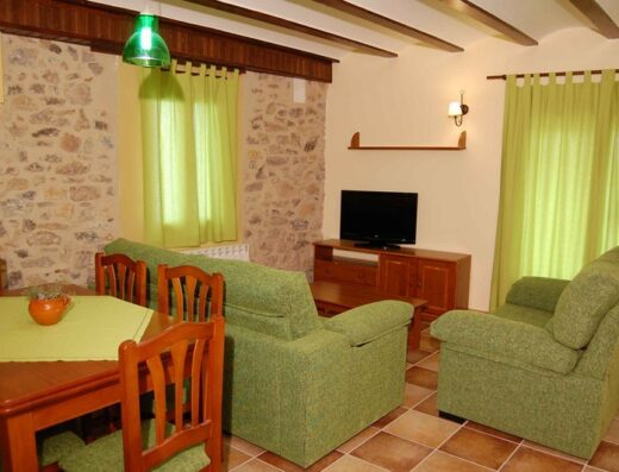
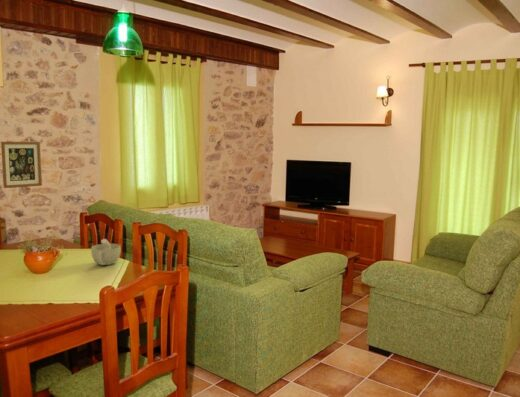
+ wall art [0,141,43,189]
+ cup [90,238,122,266]
